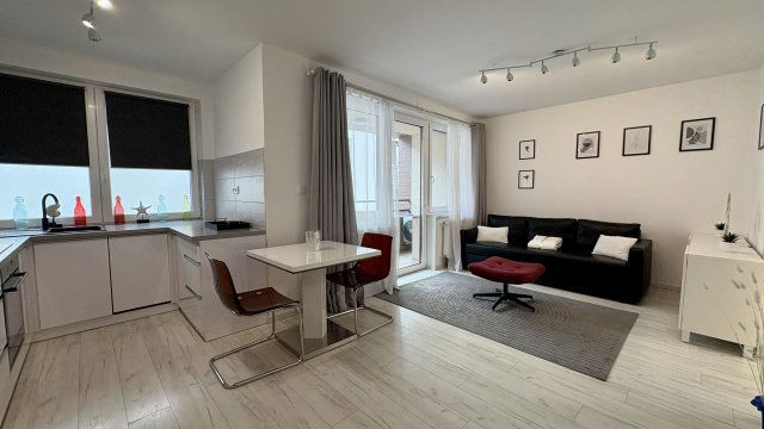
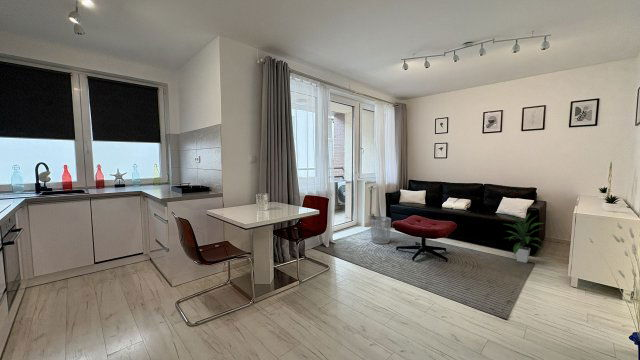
+ indoor plant [501,212,546,264]
+ waste bin [370,216,392,245]
